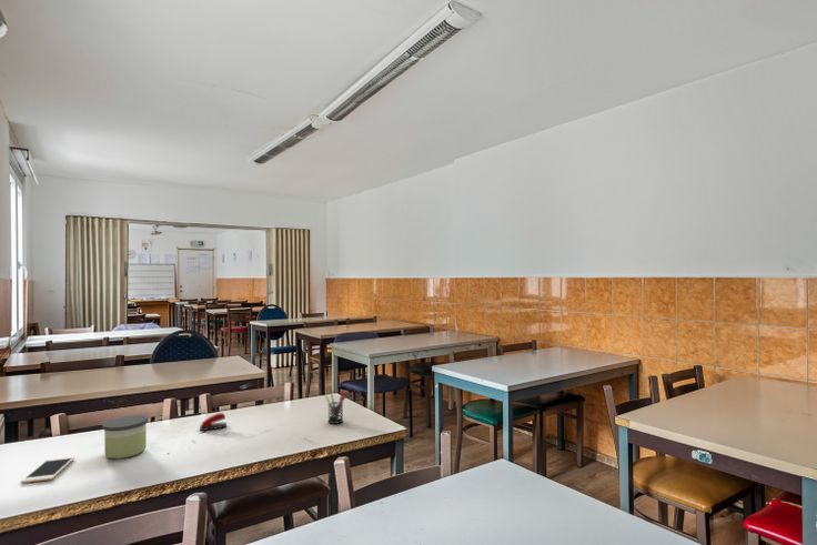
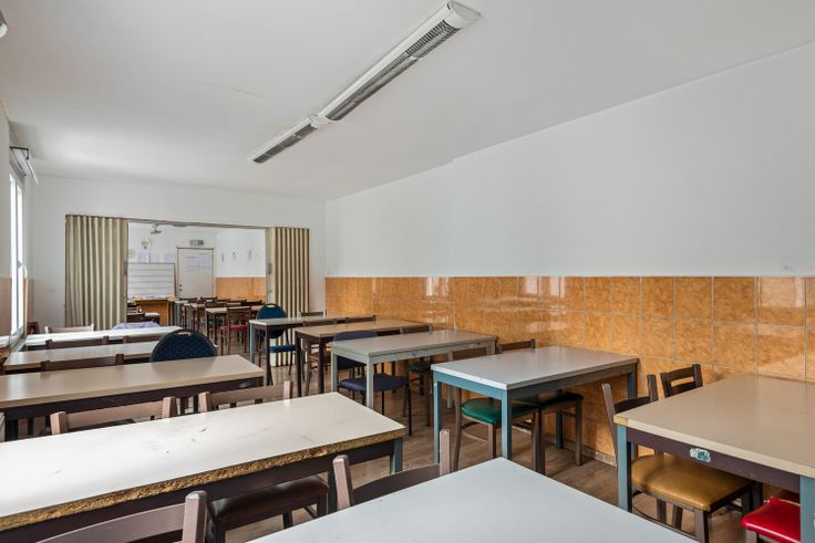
- cell phone [20,456,75,484]
- candle [101,414,149,460]
- stapler [199,412,228,432]
- pen holder [324,388,347,425]
